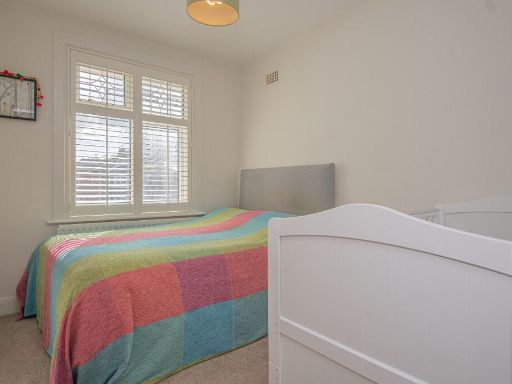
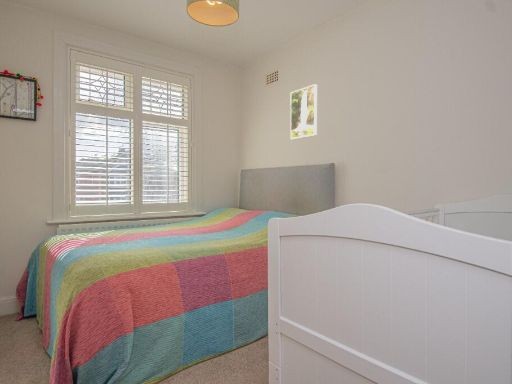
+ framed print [289,83,318,140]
